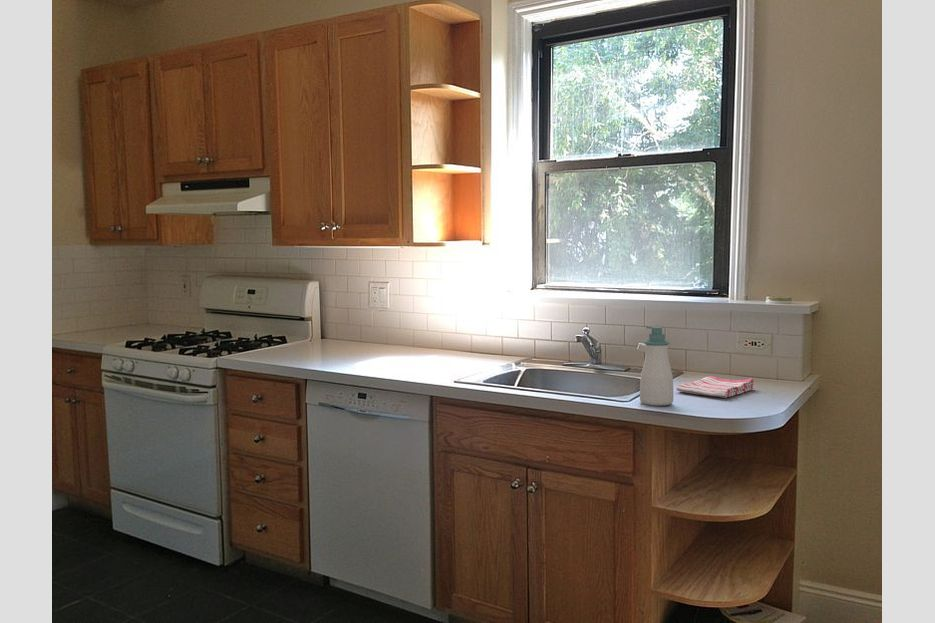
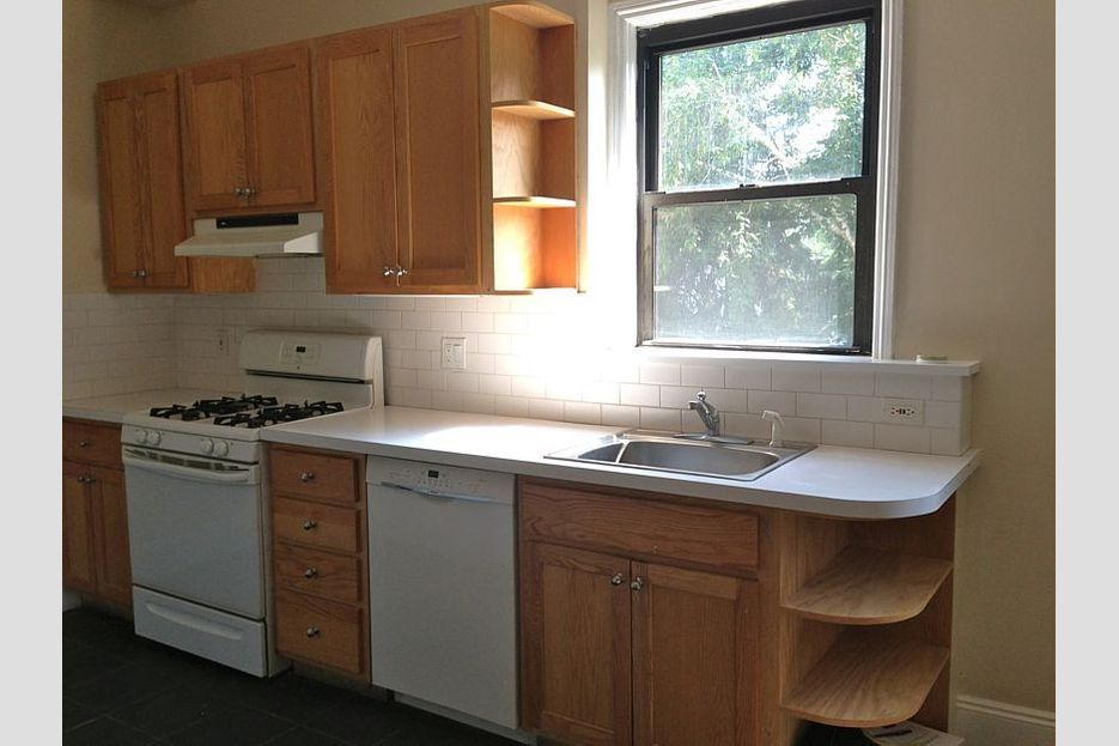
- soap bottle [639,325,674,407]
- dish towel [675,375,755,399]
